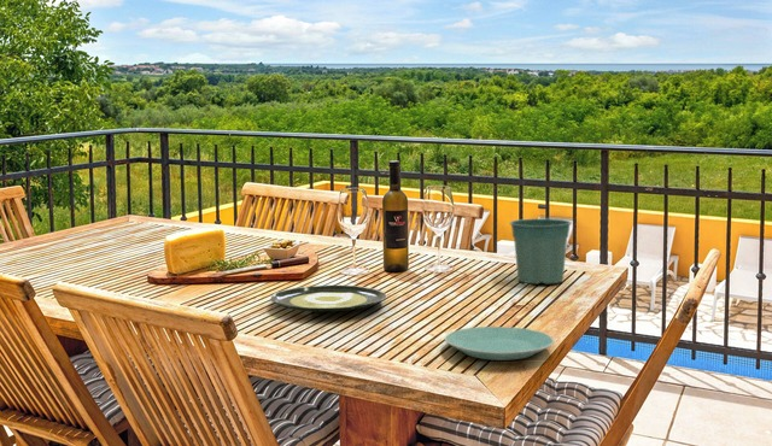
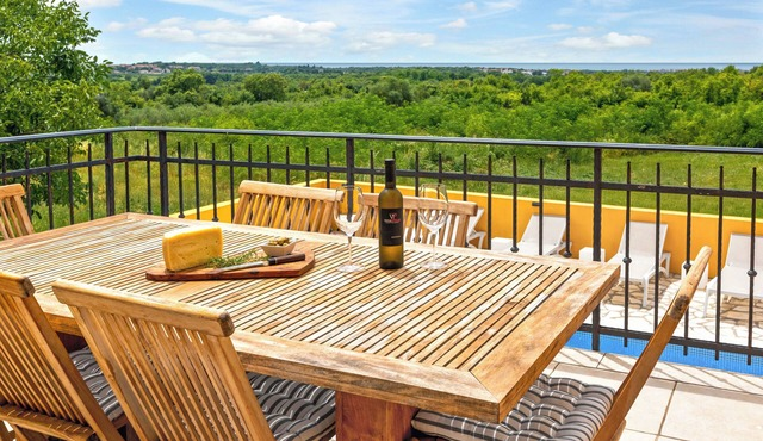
- flower pot [509,217,573,284]
- plate [270,284,387,312]
- plate [444,325,555,362]
